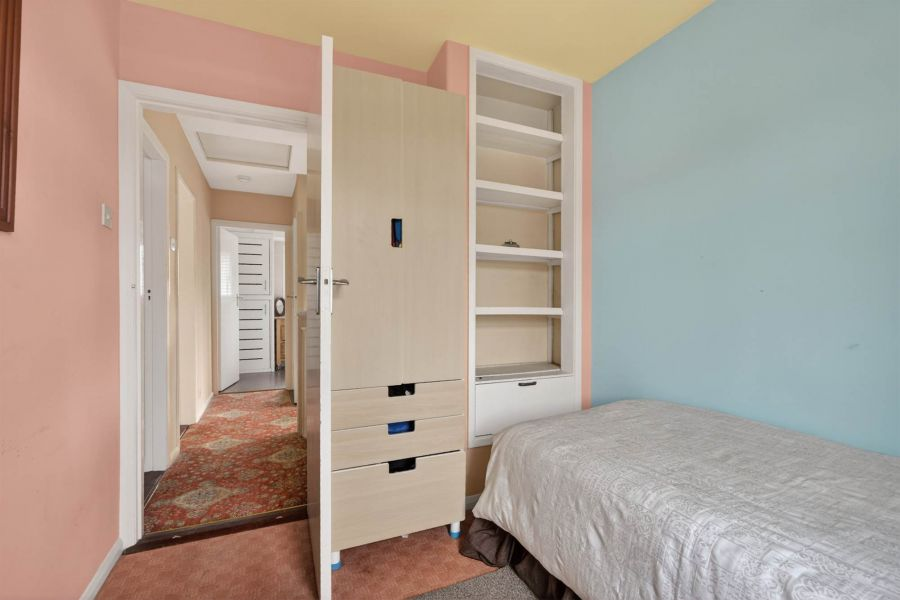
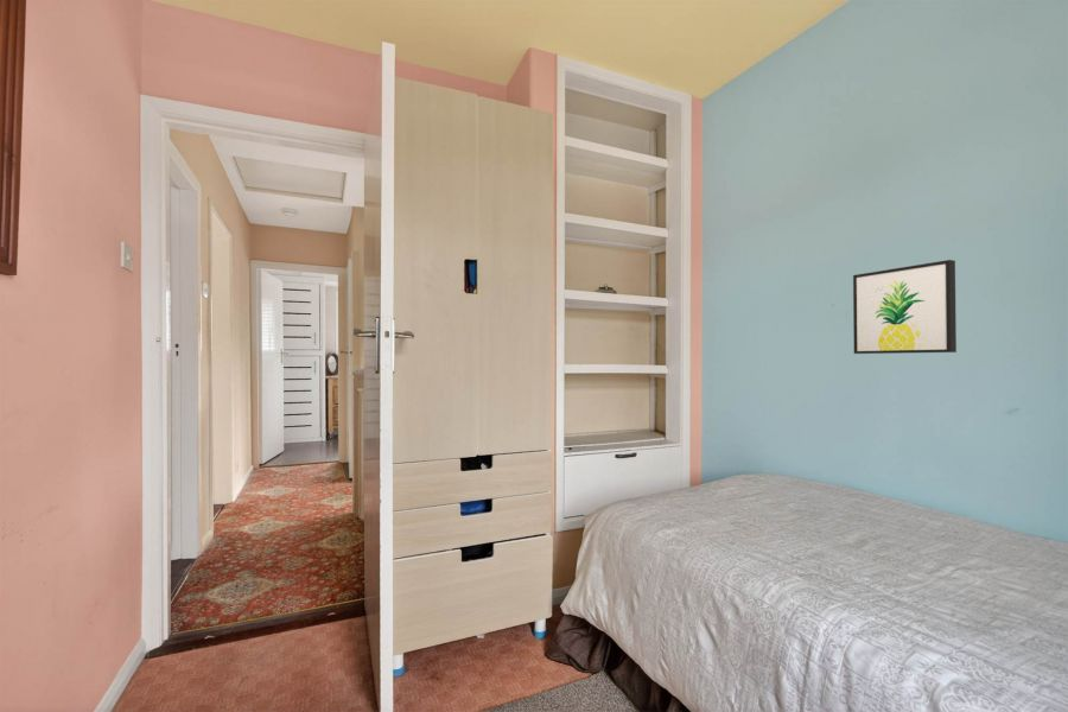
+ wall art [852,259,958,355]
